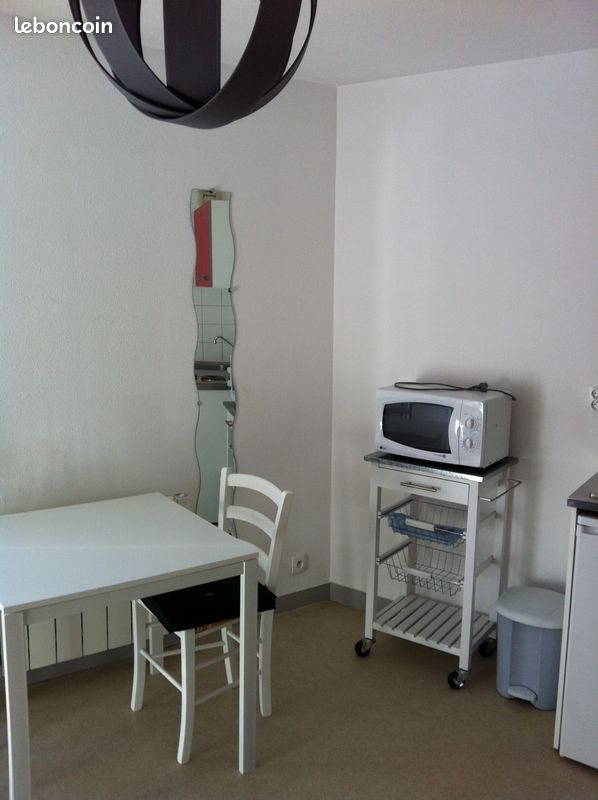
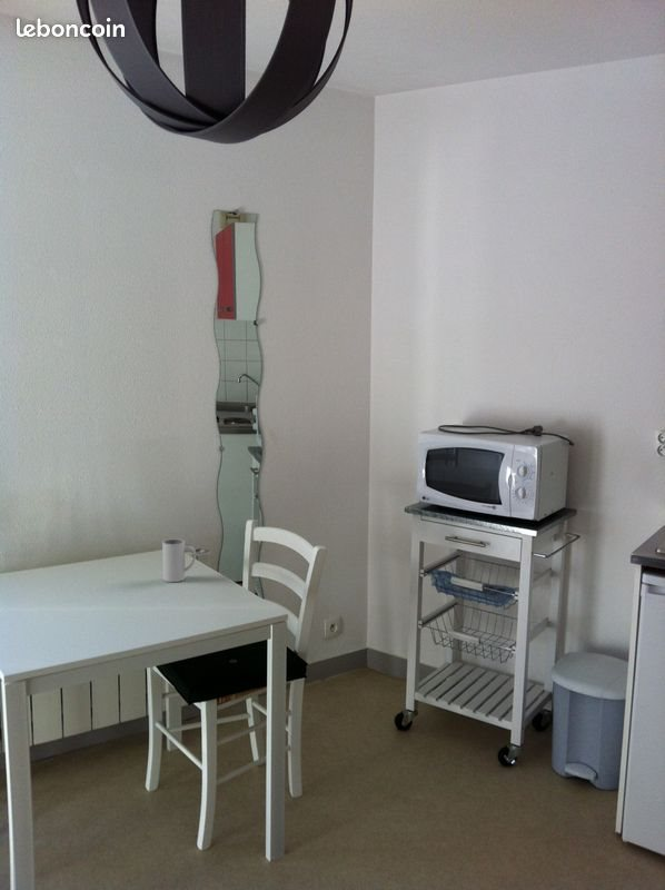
+ mug [161,537,197,583]
